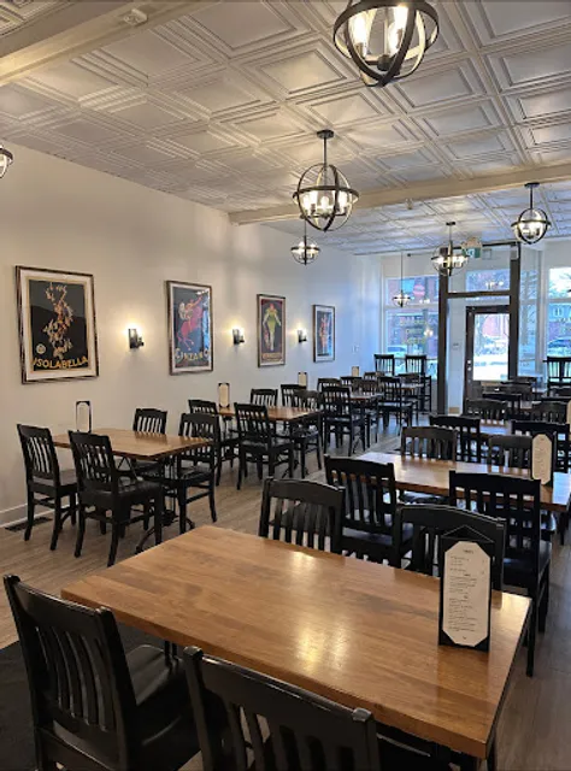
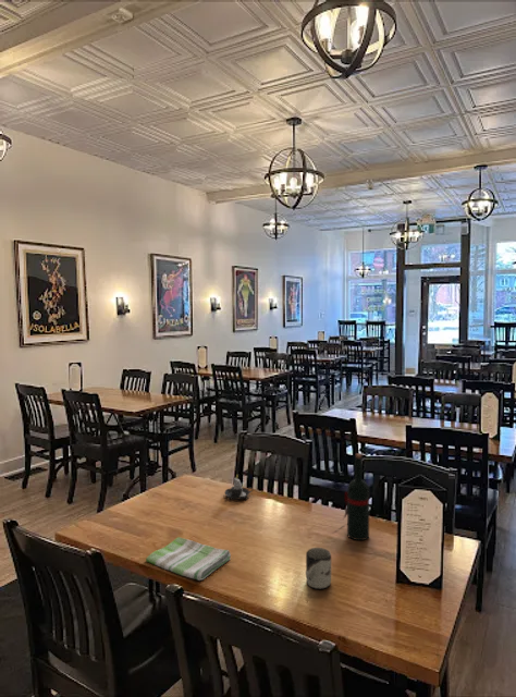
+ wine bottle [342,452,370,541]
+ dish towel [145,536,232,582]
+ cup [305,547,332,590]
+ candle [223,474,254,501]
